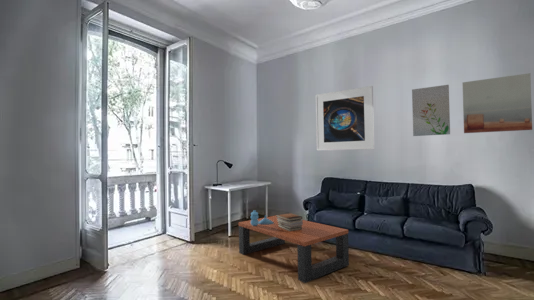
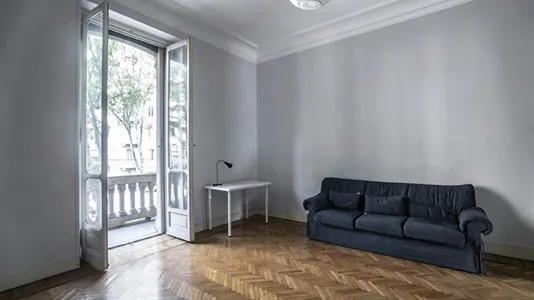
- coffee table [237,215,350,284]
- book stack [275,212,303,231]
- wall art [411,84,451,137]
- decorative container [250,209,274,226]
- wall art [461,72,533,134]
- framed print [315,85,375,152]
